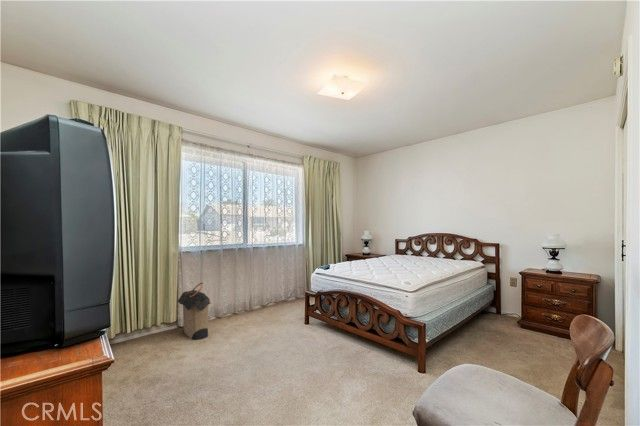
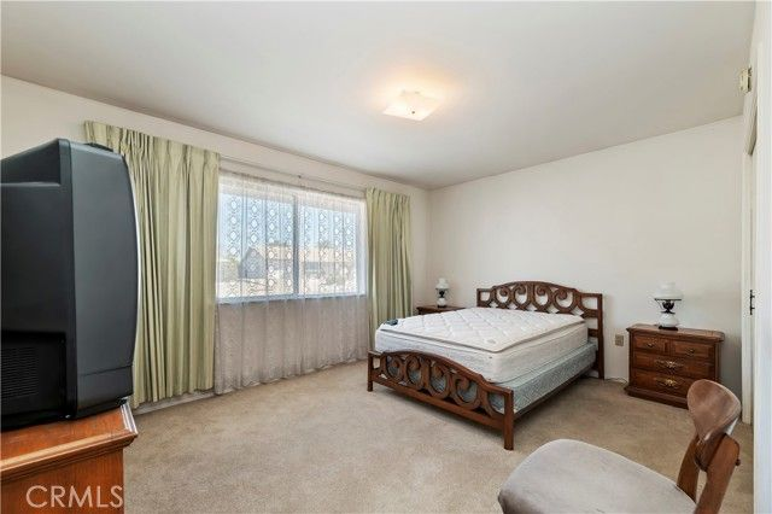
- laundry hamper [177,281,212,341]
